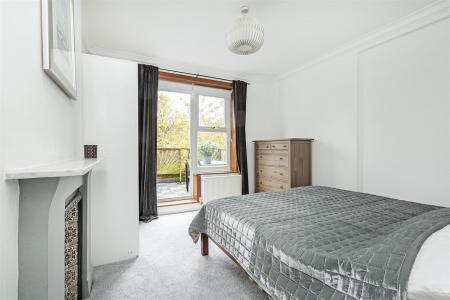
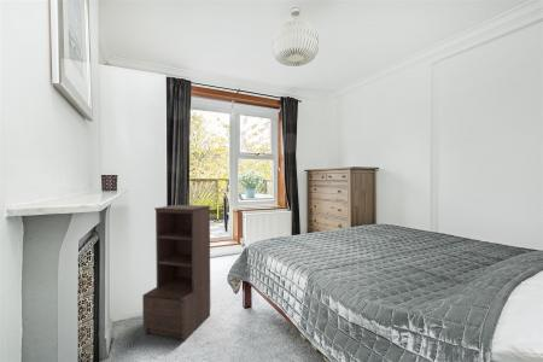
+ bookshelf [141,204,211,341]
